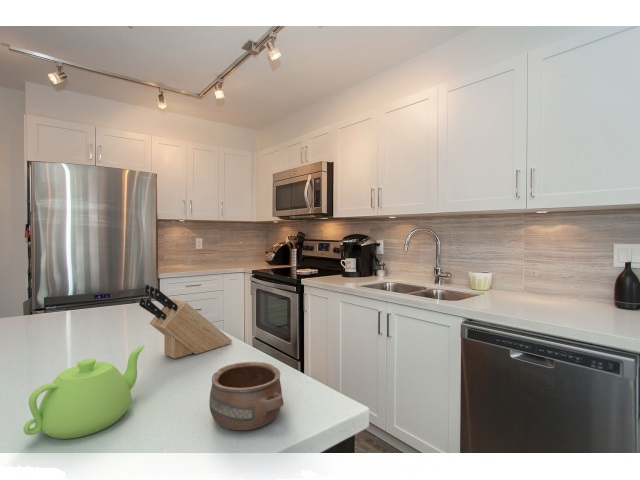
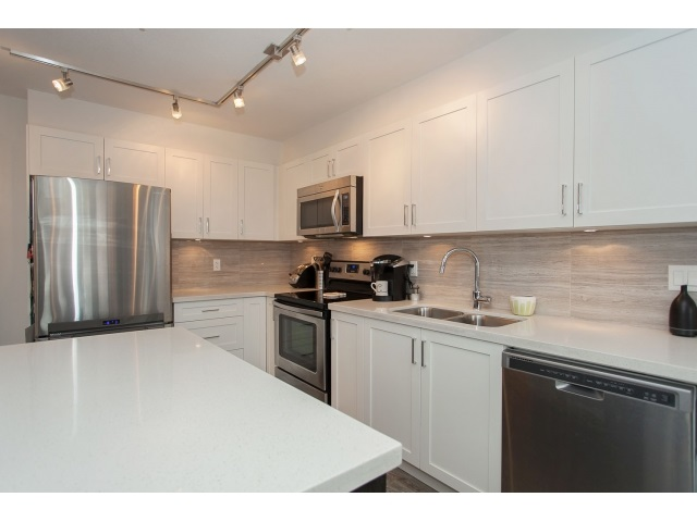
- pottery [208,361,285,431]
- teapot [23,345,146,440]
- knife block [138,283,233,360]
